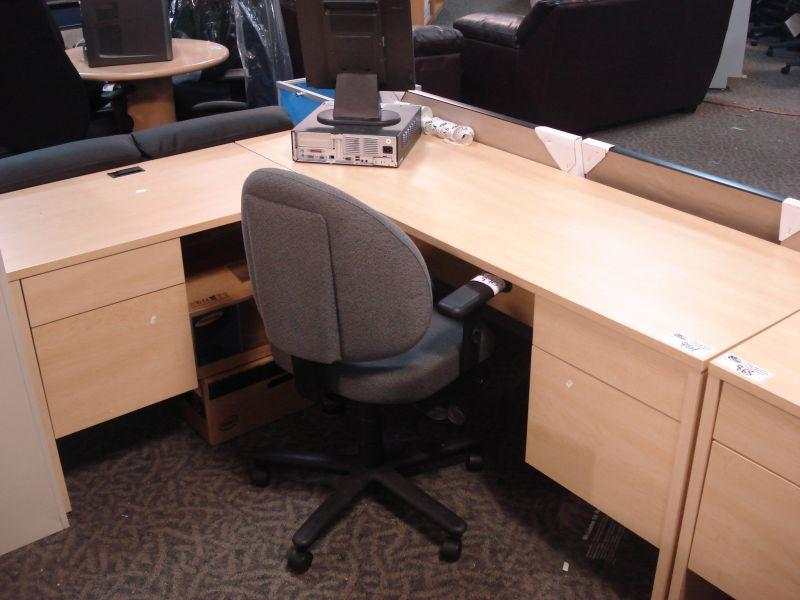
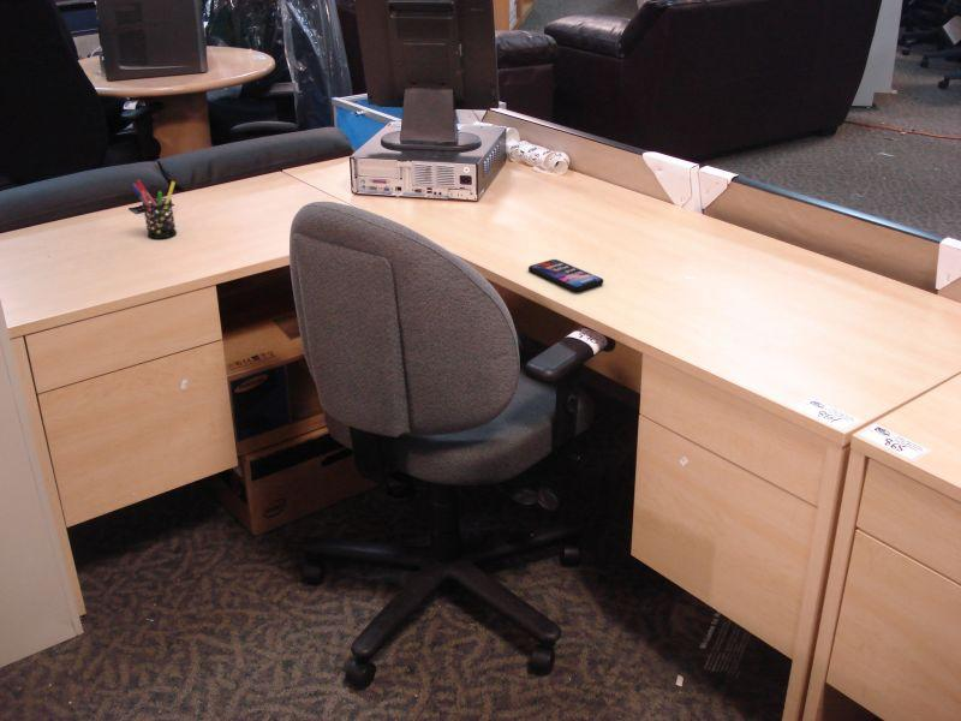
+ pen holder [131,179,178,240]
+ smartphone [527,258,604,292]
